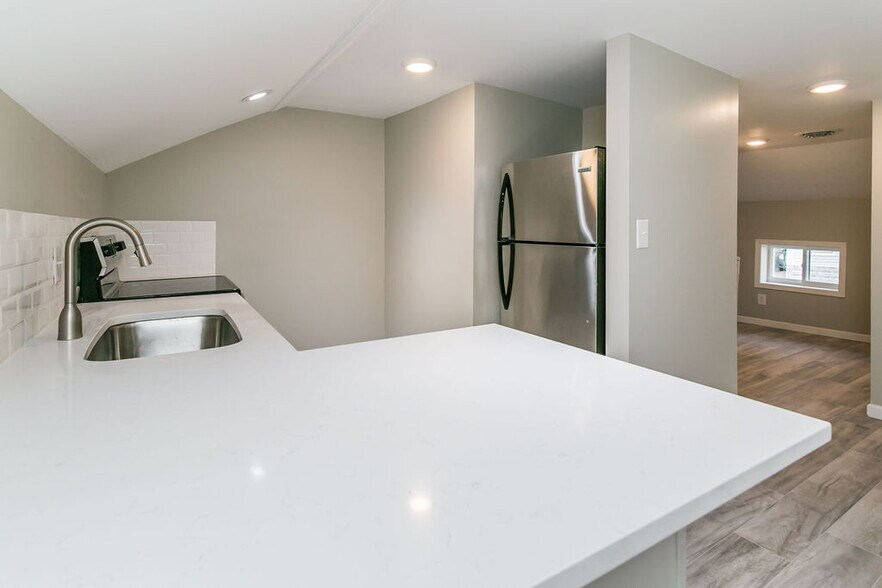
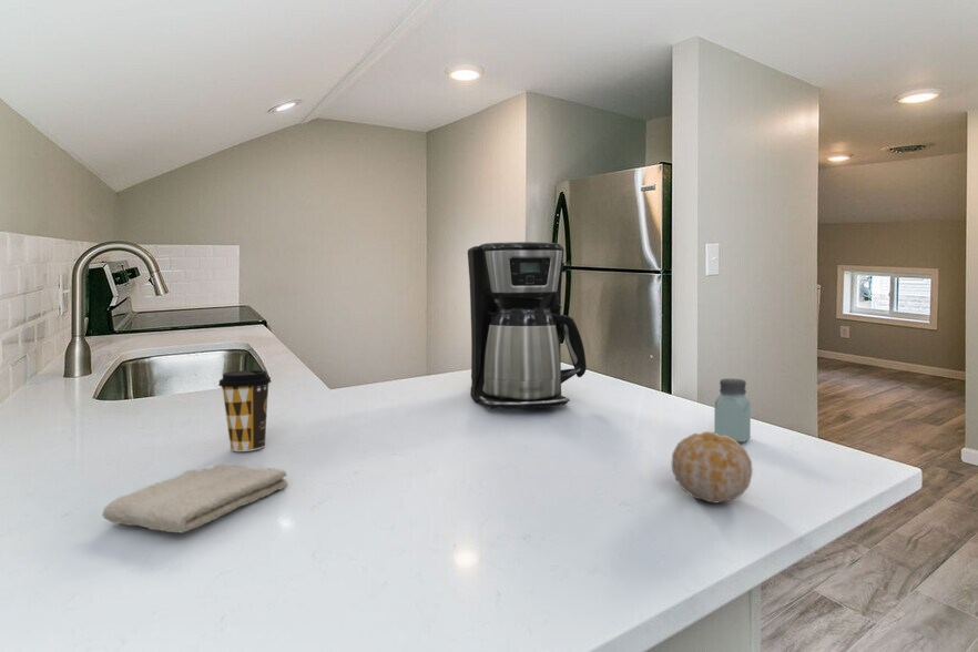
+ washcloth [101,462,288,534]
+ coffee maker [467,241,588,410]
+ saltshaker [713,378,752,444]
+ coffee cup [217,369,273,452]
+ fruit [671,430,754,503]
